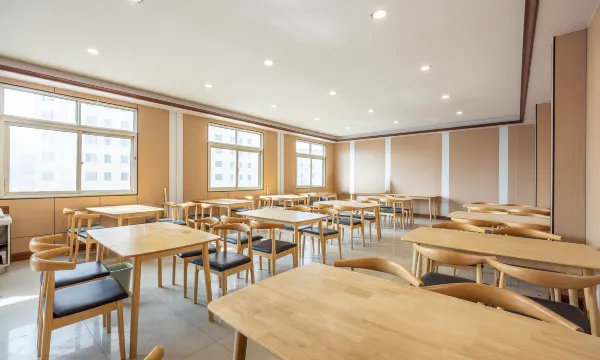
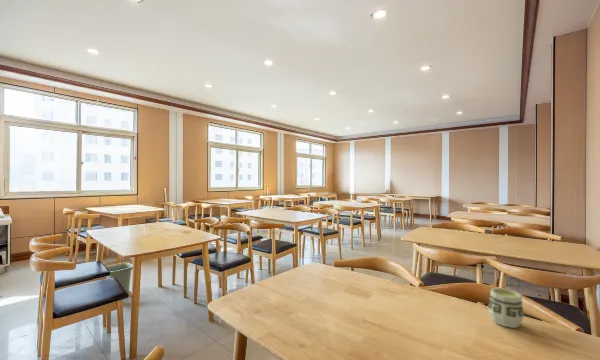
+ cup [487,287,525,329]
